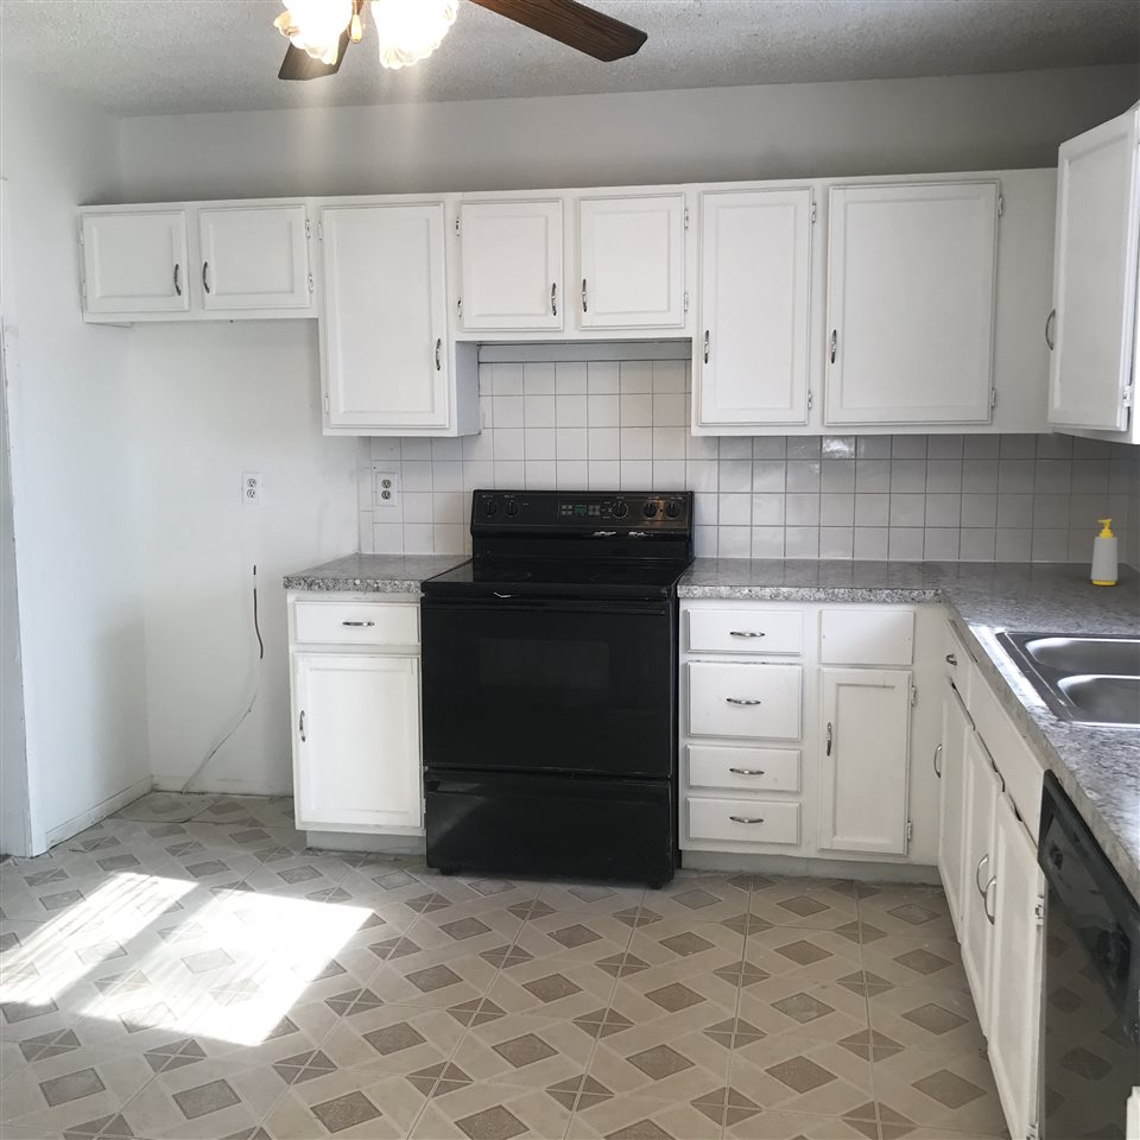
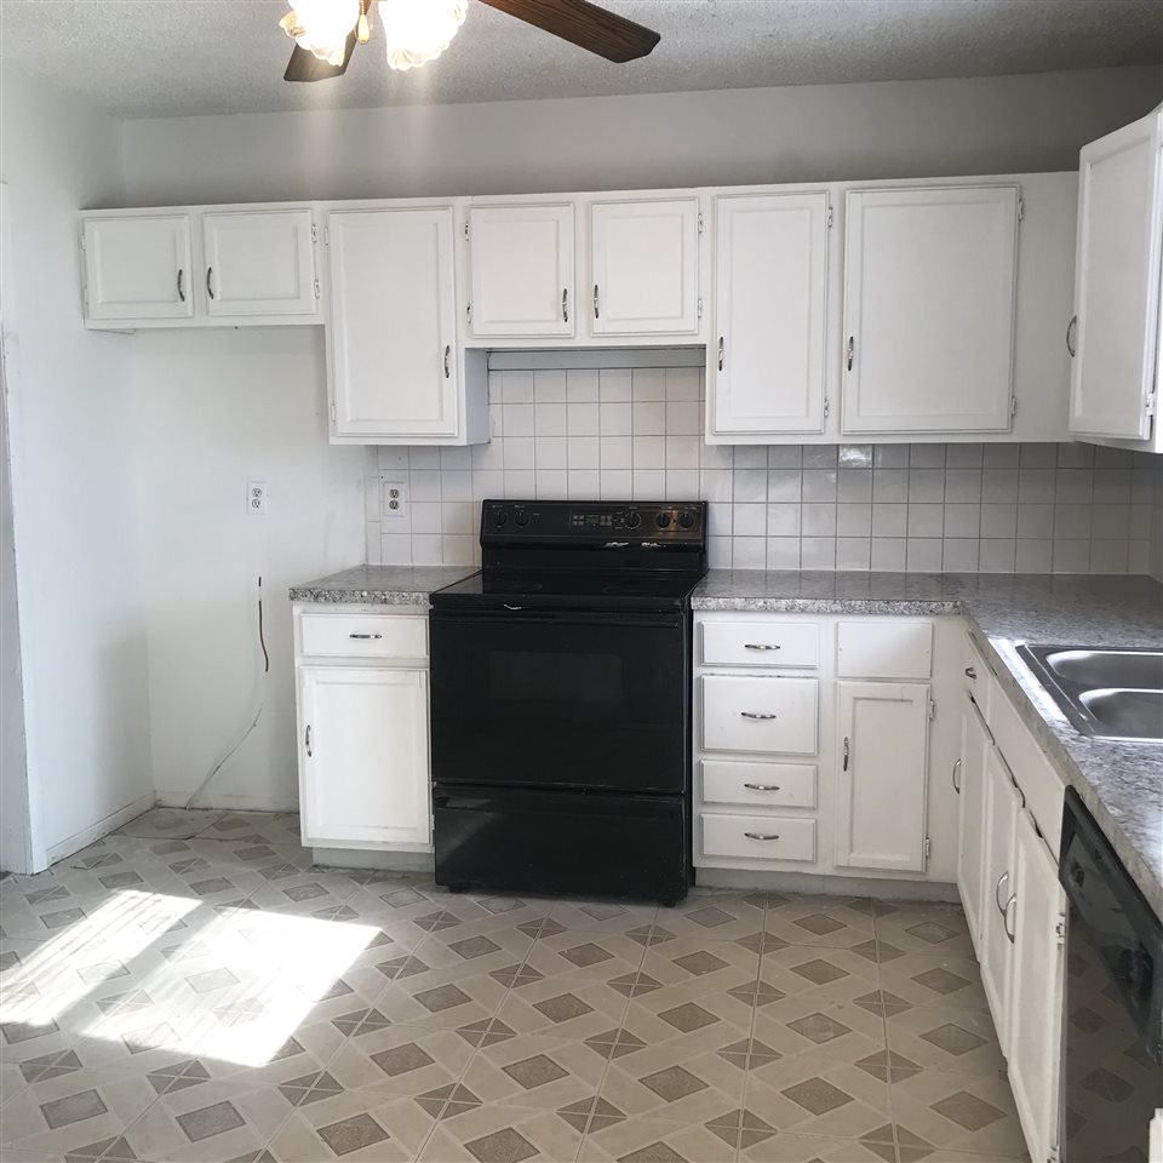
- soap bottle [1090,518,1119,587]
